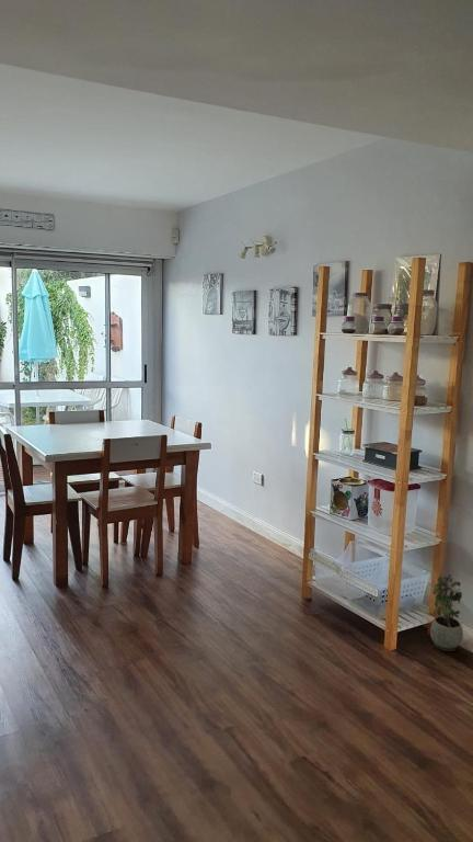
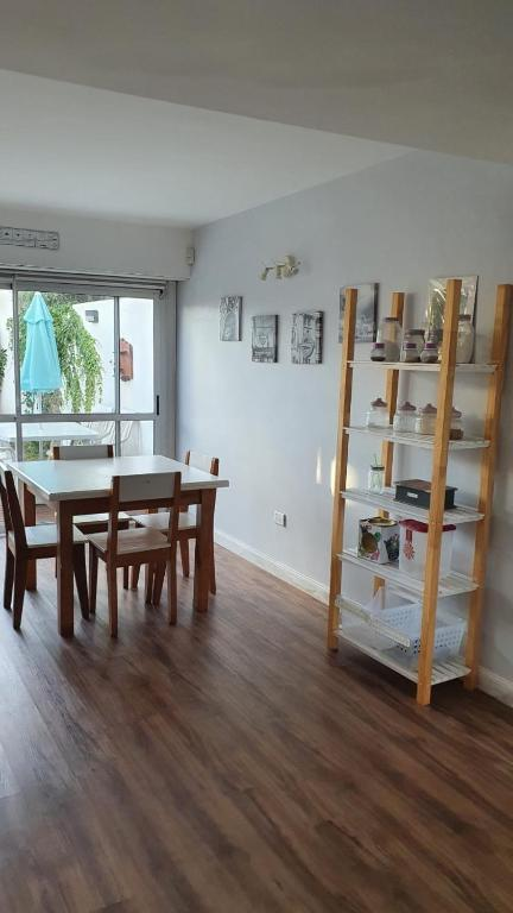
- potted plant [429,573,464,652]
